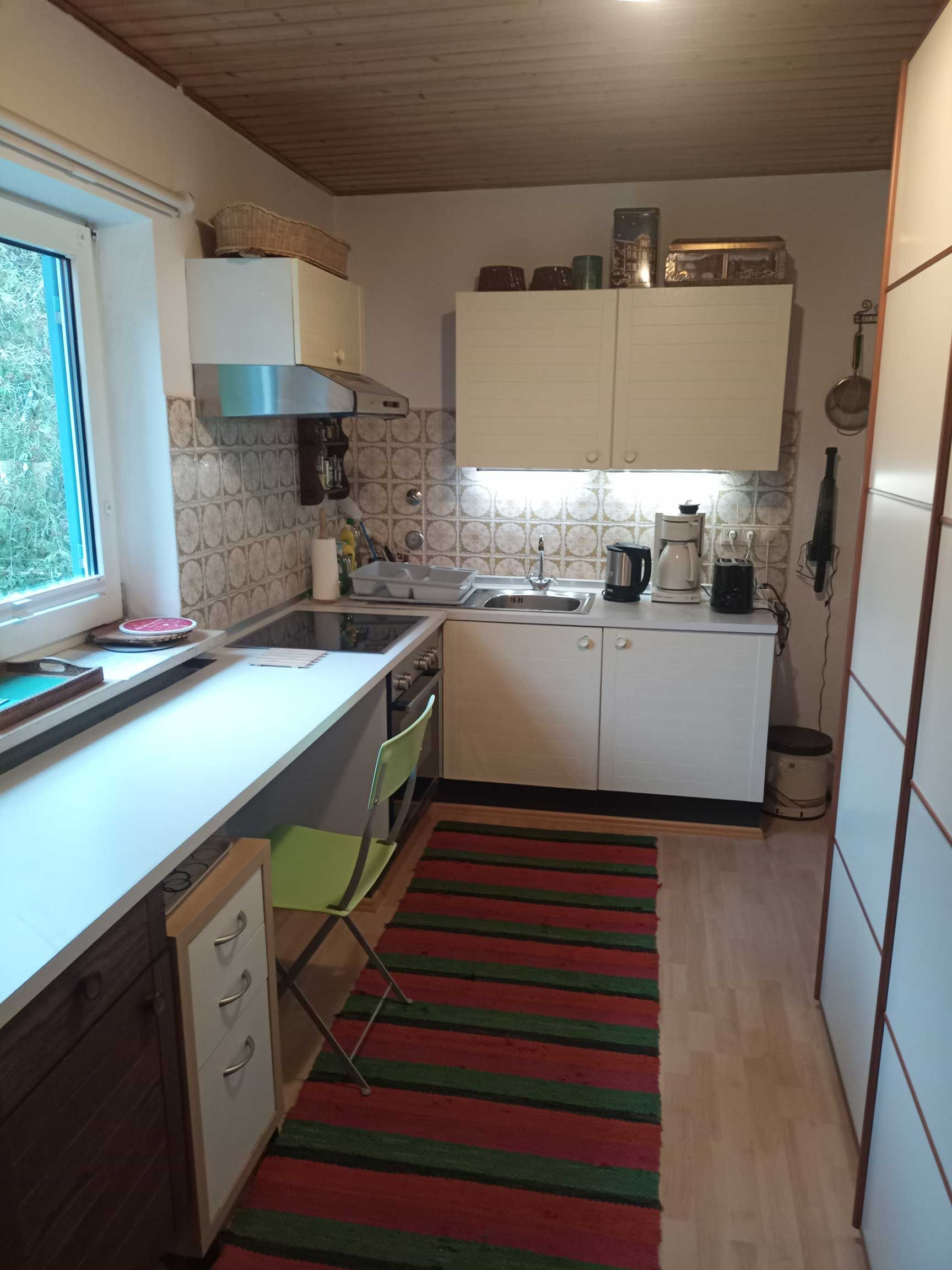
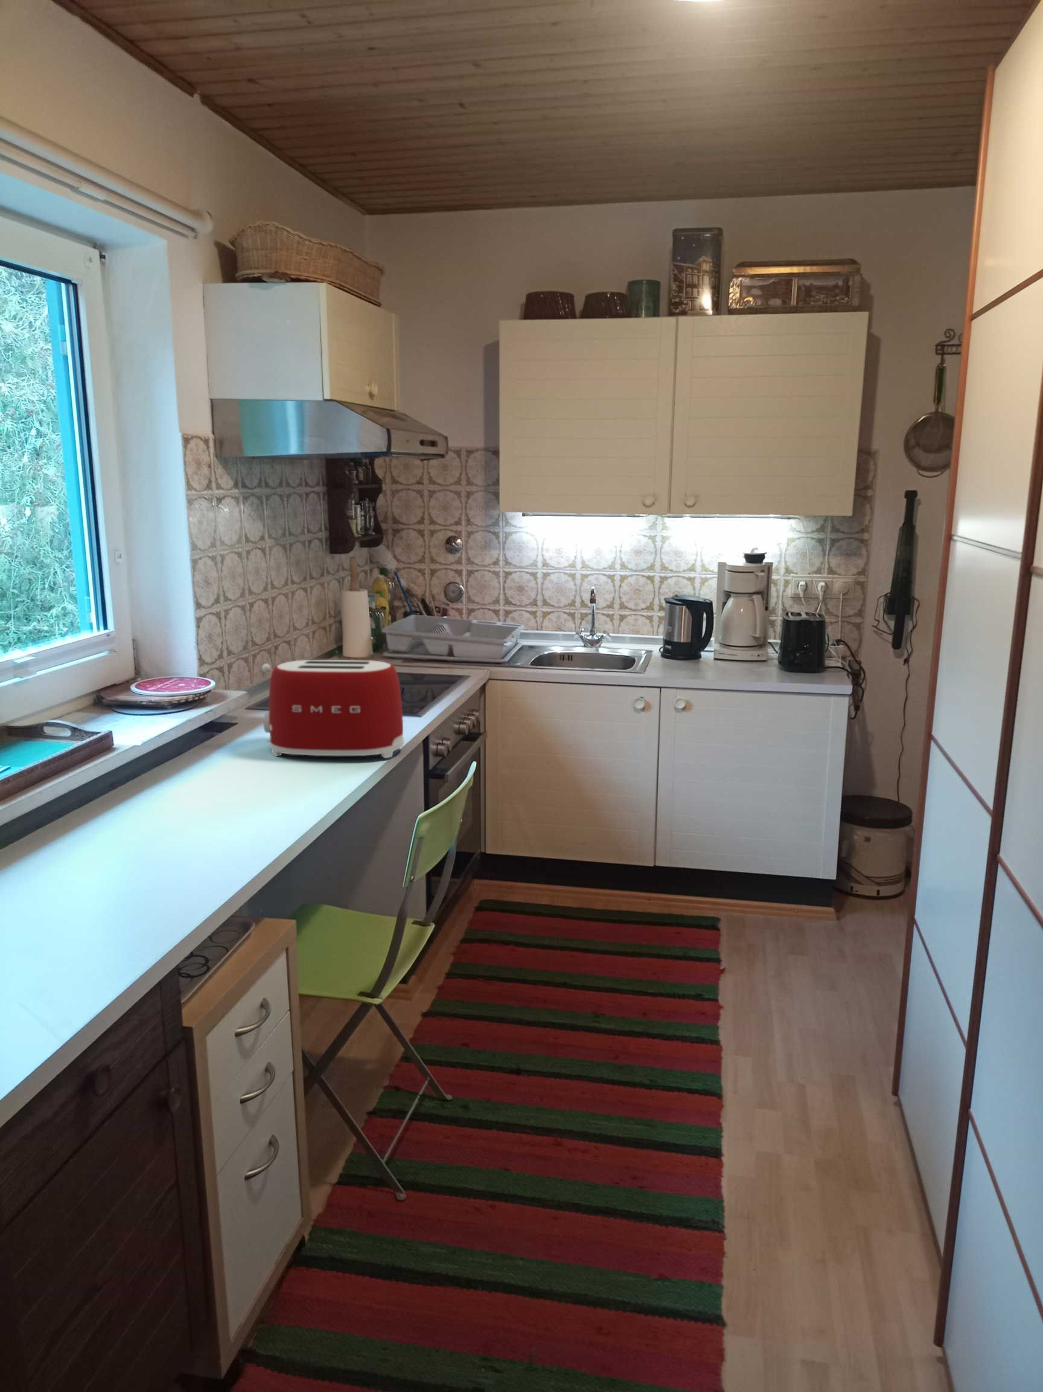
+ toaster [262,659,404,758]
